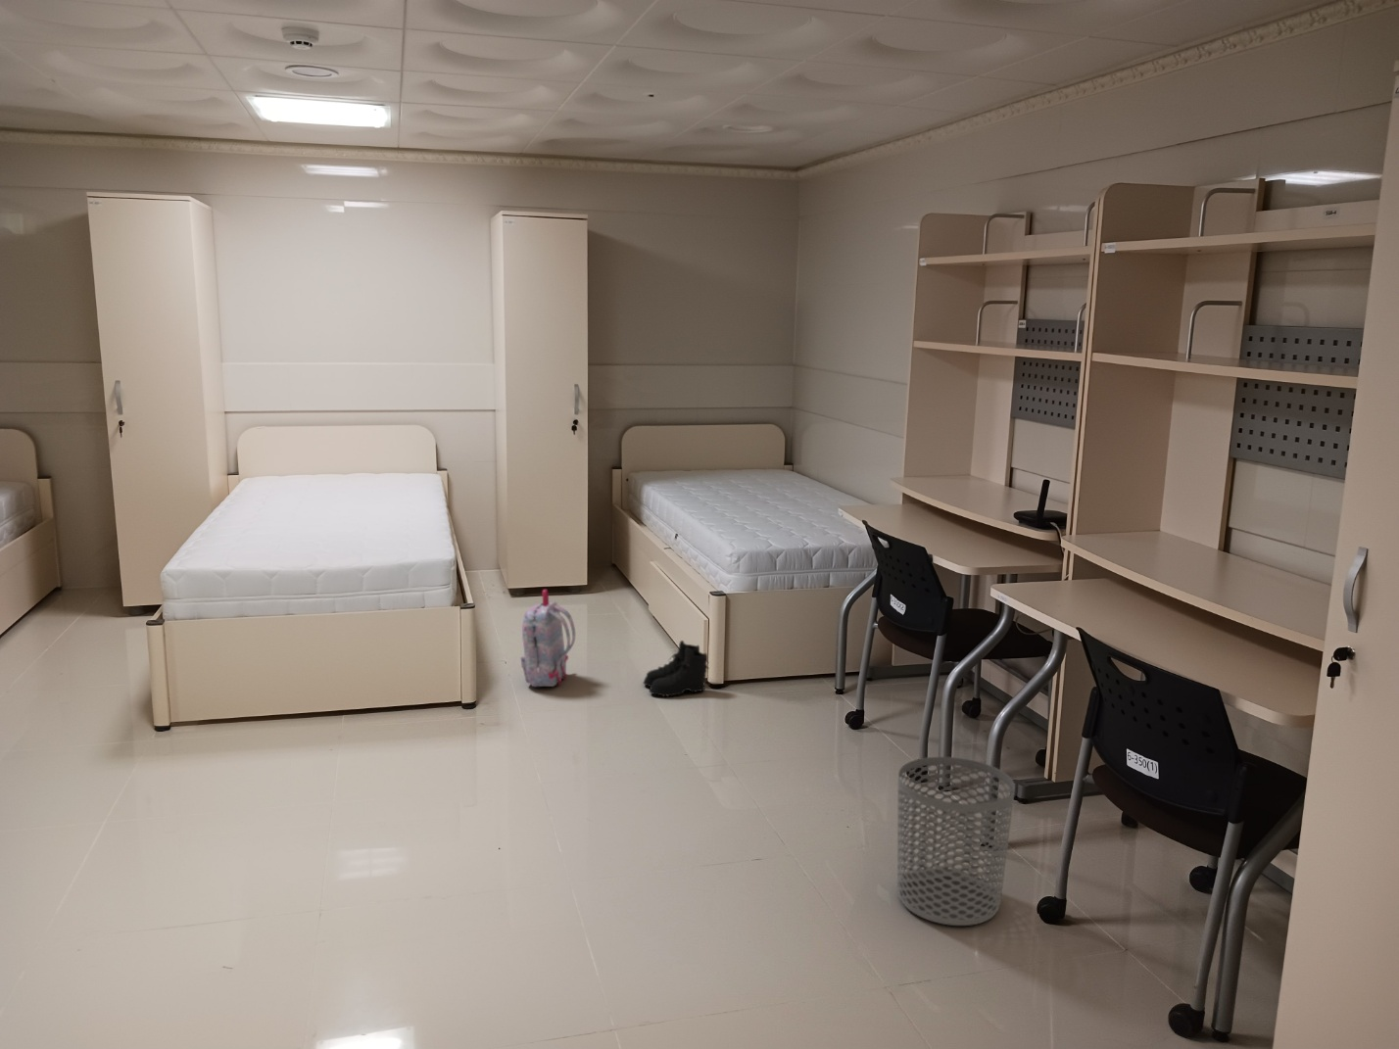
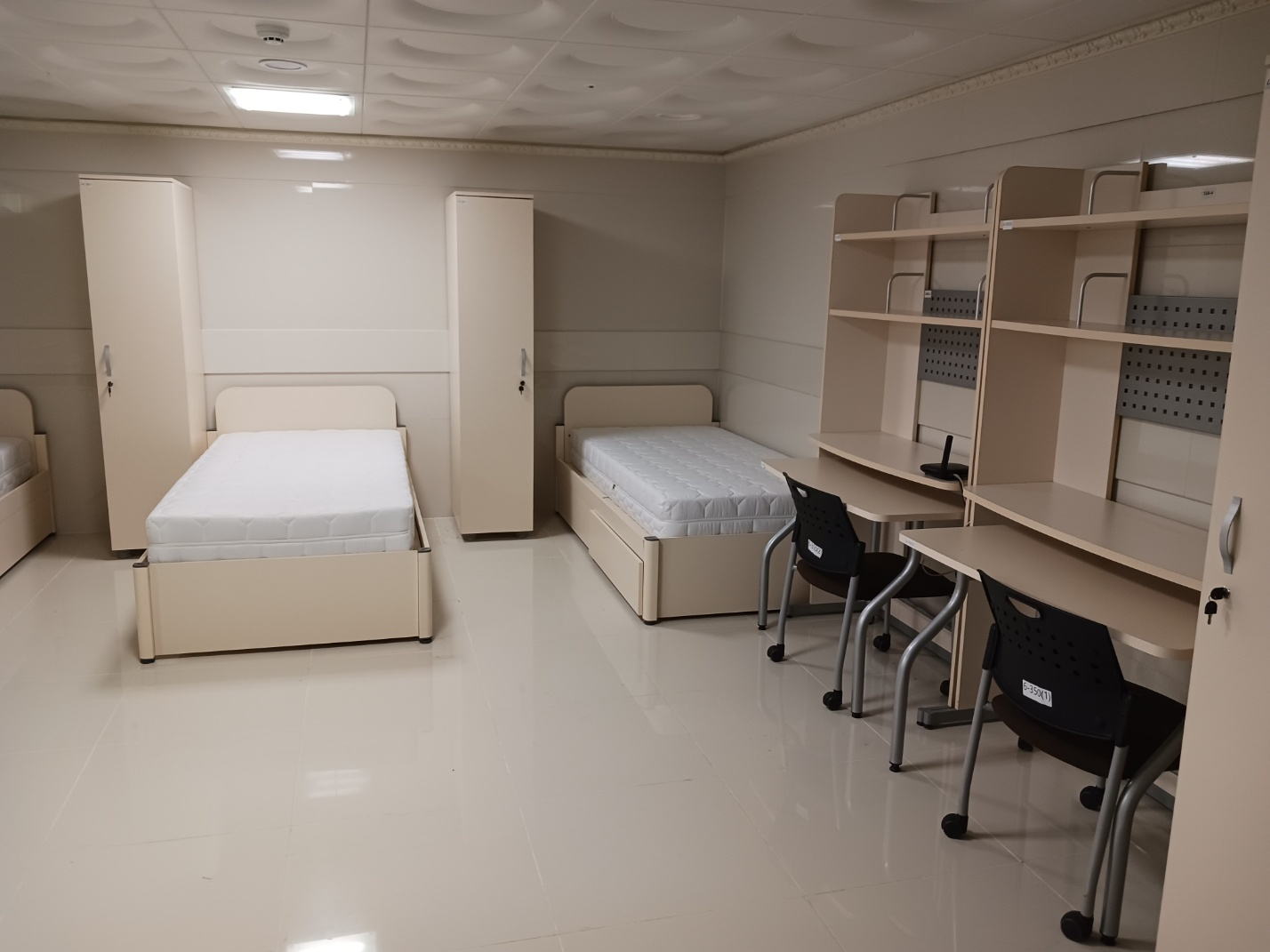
- backpack [519,588,576,688]
- waste bin [897,756,1016,927]
- boots [642,639,711,699]
